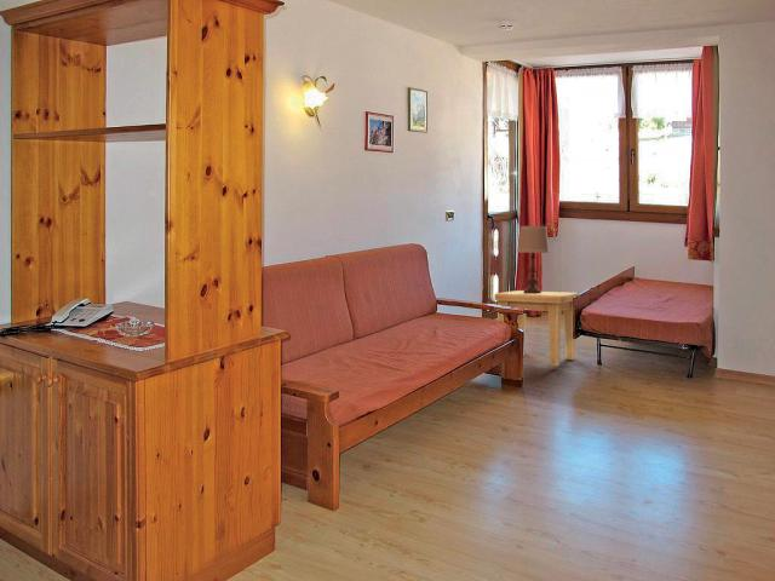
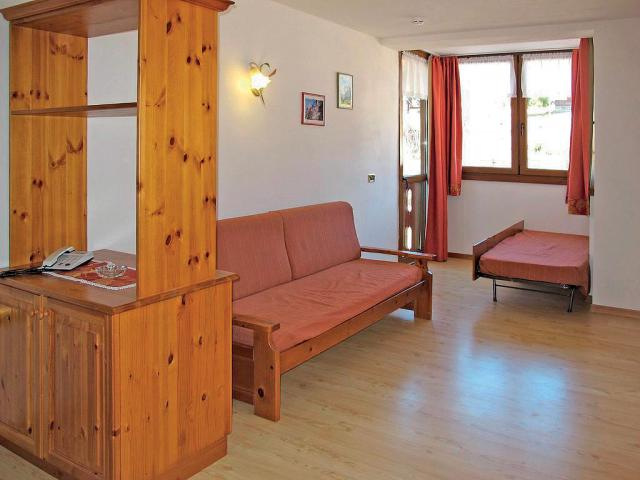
- side table [493,289,580,367]
- table lamp [516,225,551,293]
